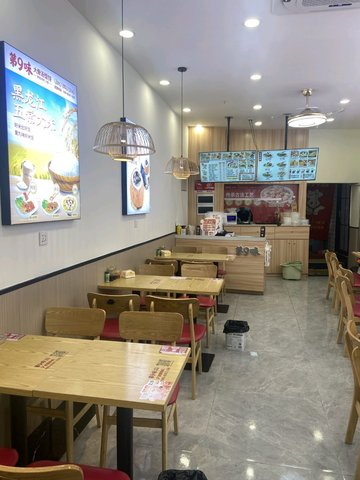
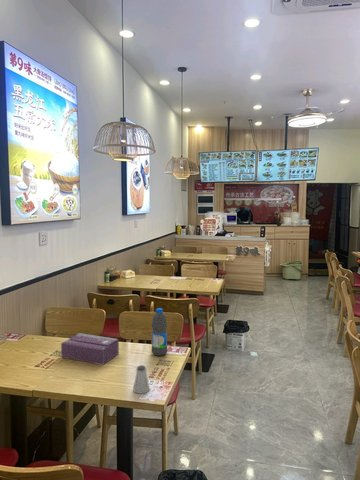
+ saltshaker [132,364,151,395]
+ tissue box [60,332,120,366]
+ water bottle [150,307,169,357]
